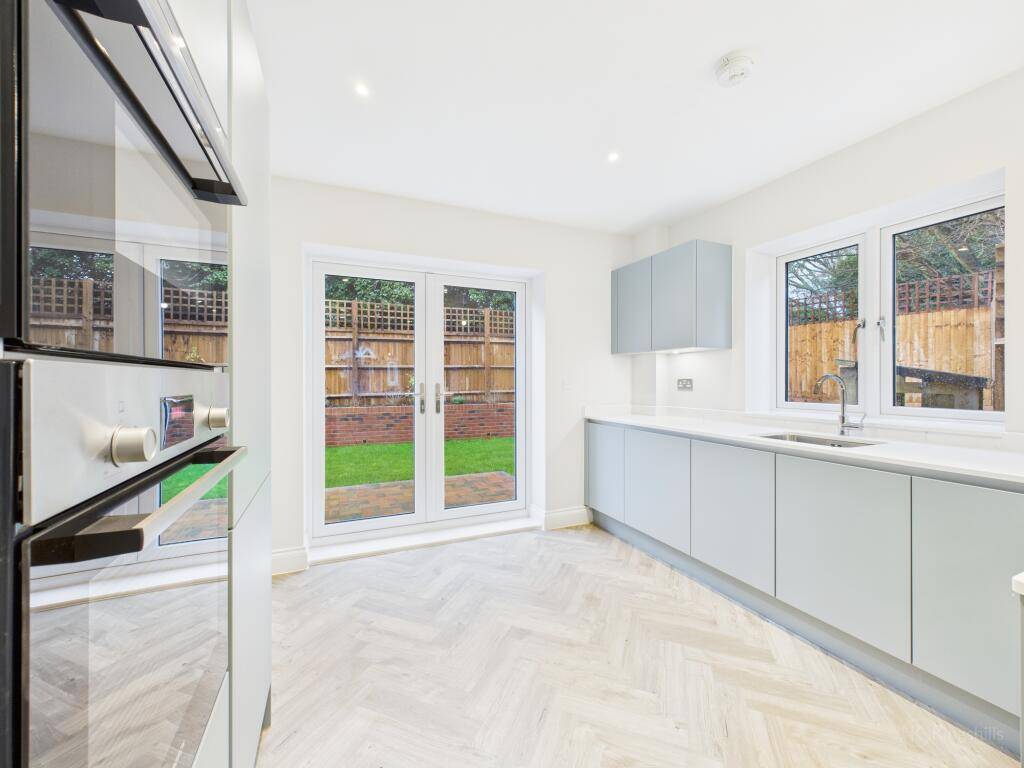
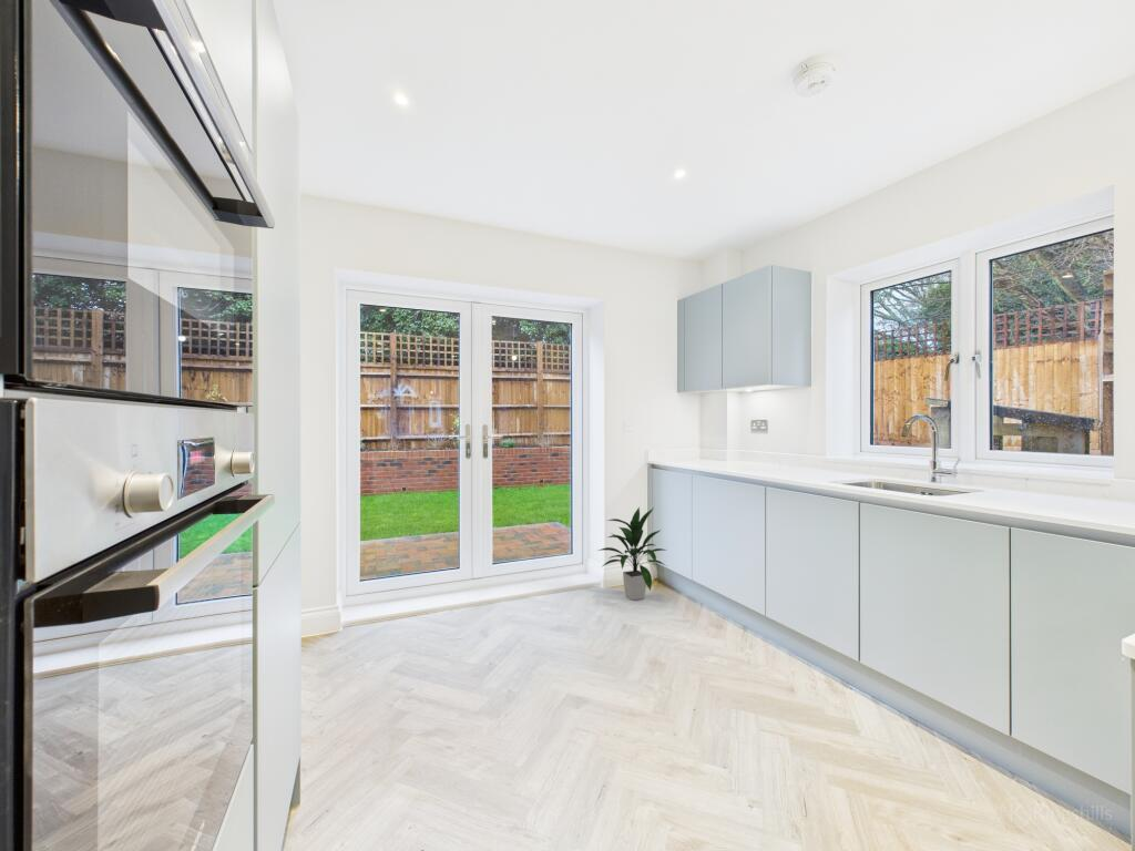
+ indoor plant [597,506,667,602]
